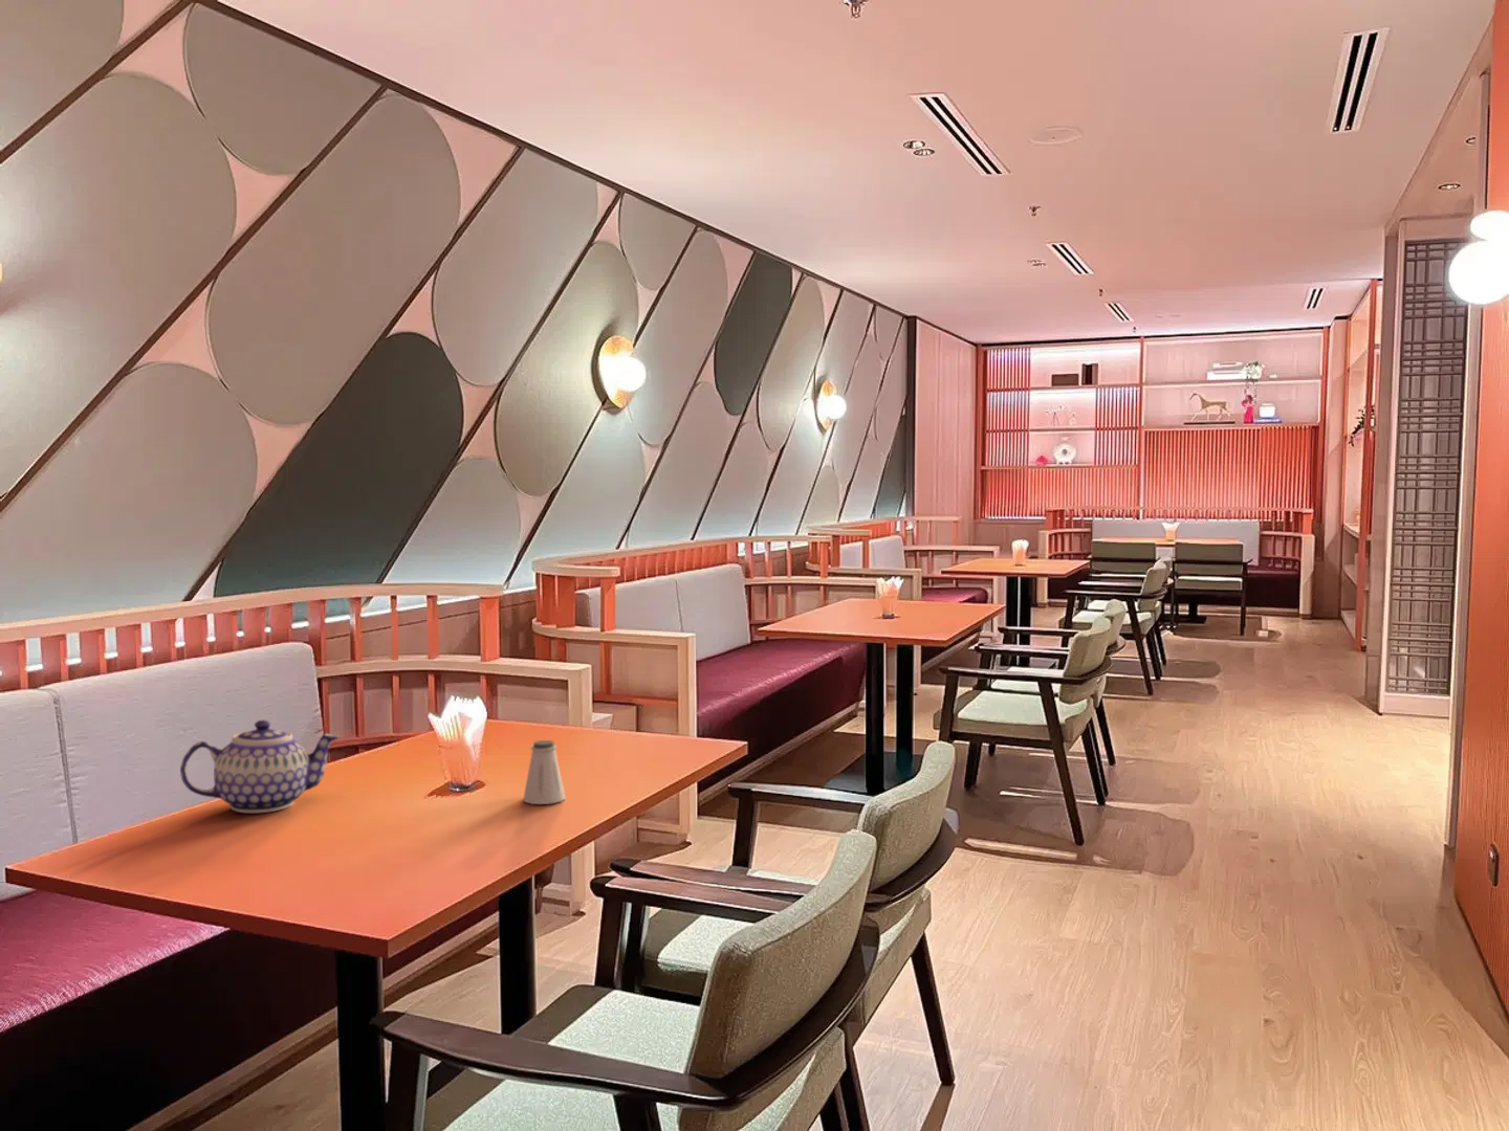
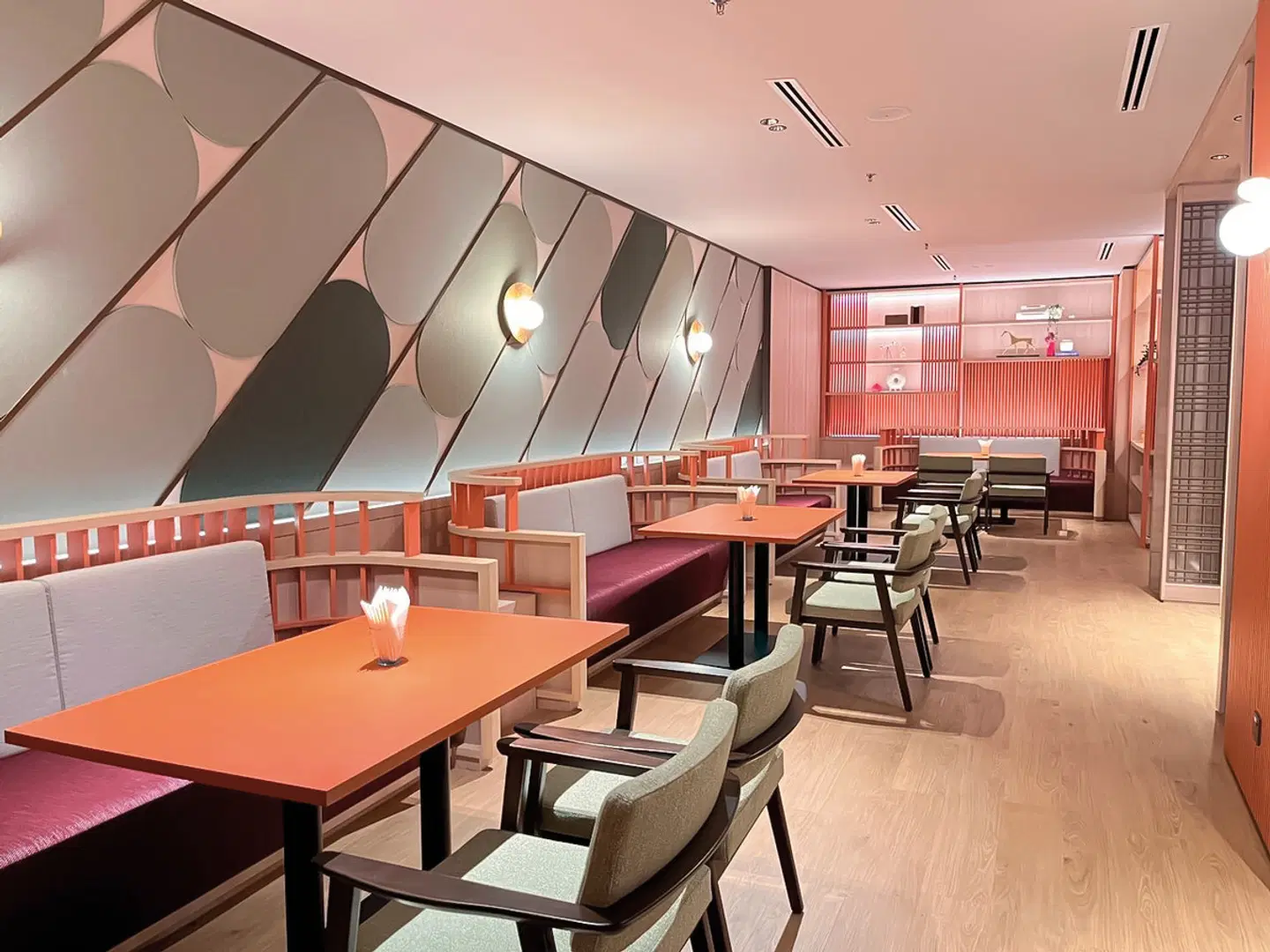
- teapot [179,720,341,814]
- saltshaker [522,739,567,805]
